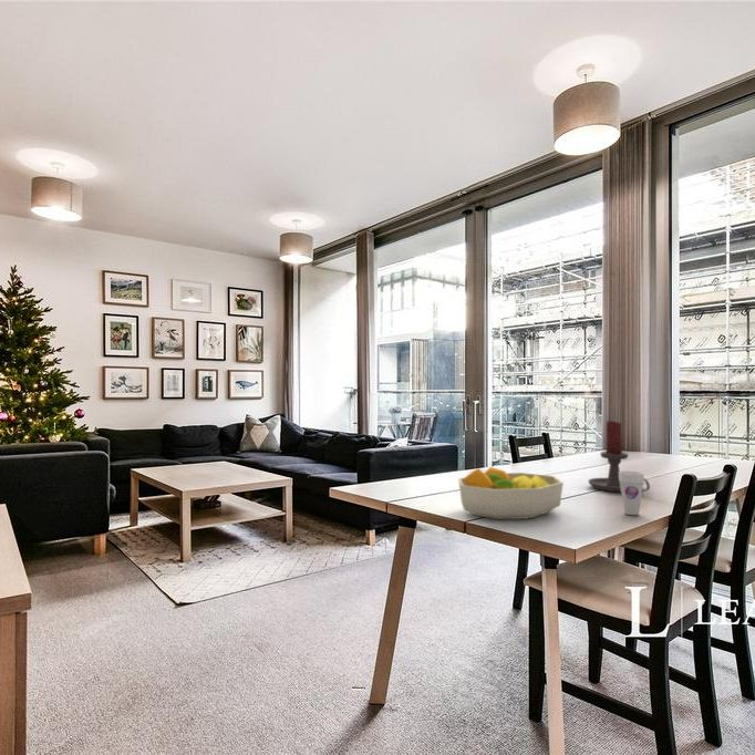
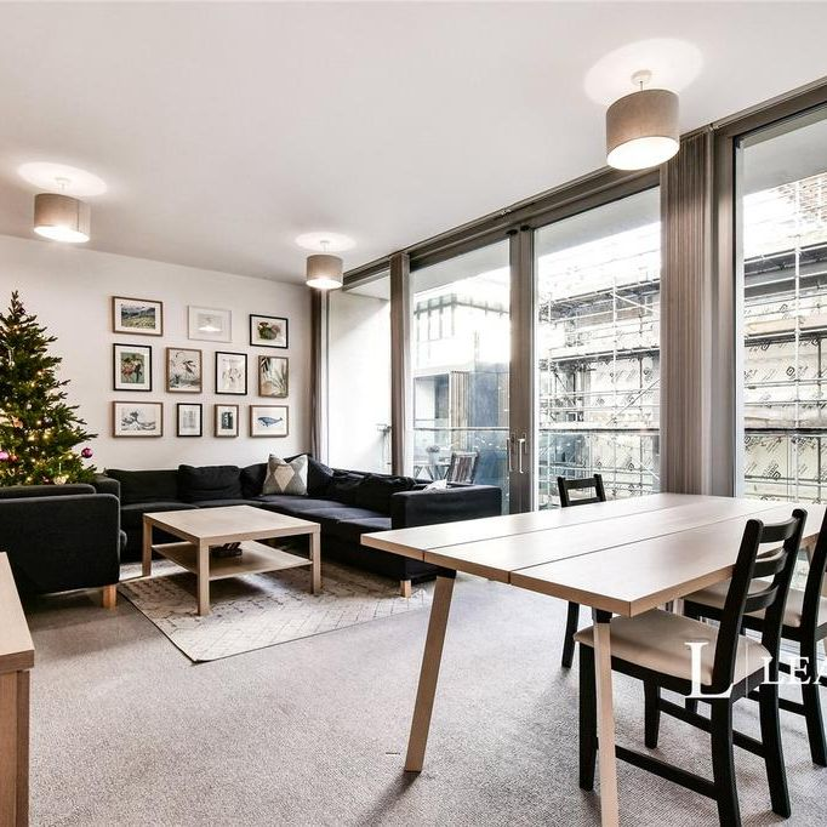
- cup [619,469,645,516]
- fruit bowl [457,466,565,520]
- candle holder [587,420,651,493]
